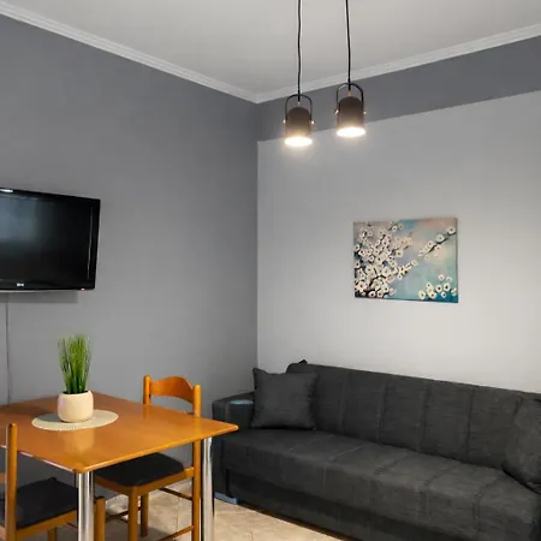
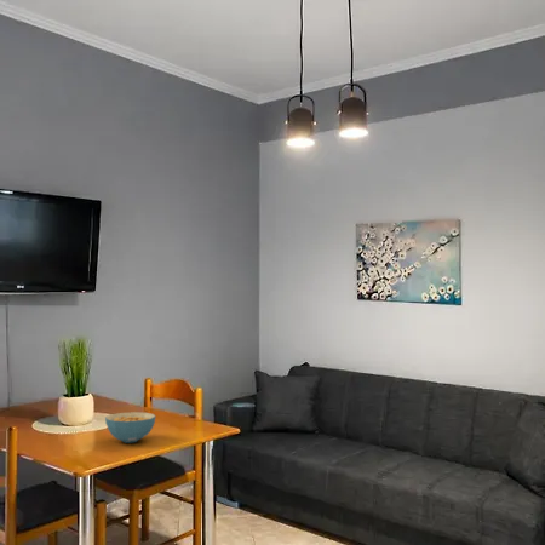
+ cereal bowl [104,411,156,444]
